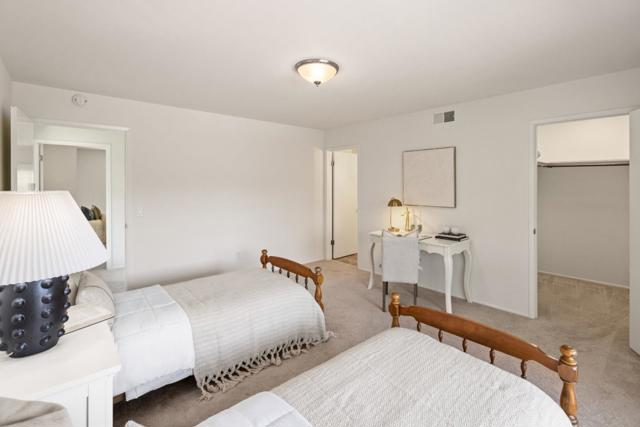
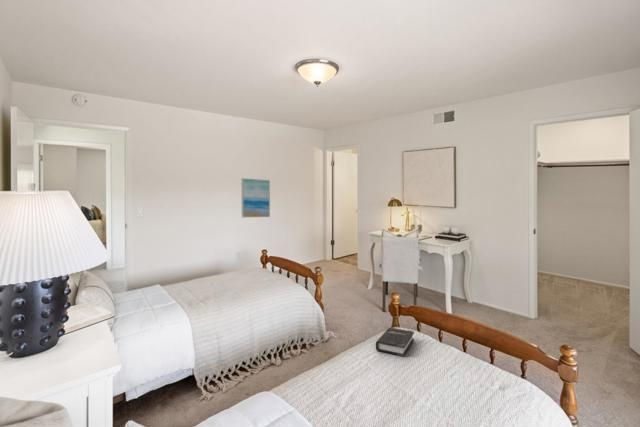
+ wall art [241,177,271,218]
+ hardback book [375,327,415,358]
